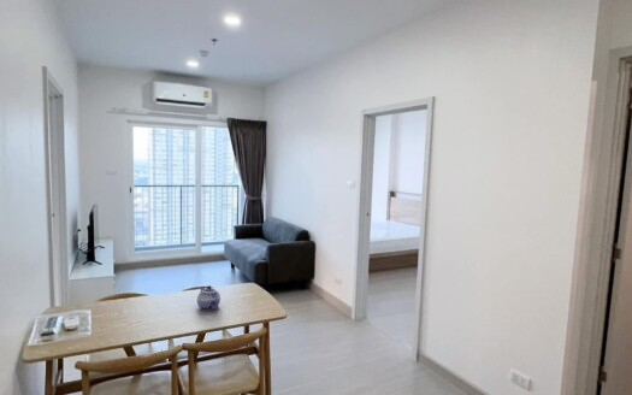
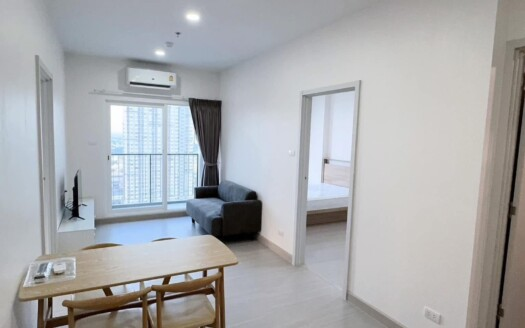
- teapot [196,284,222,311]
